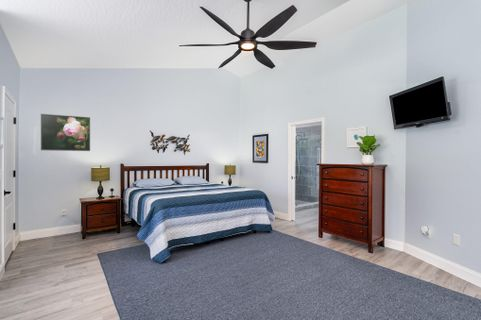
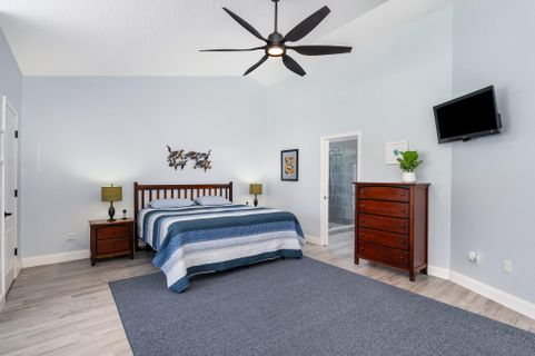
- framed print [40,113,91,152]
